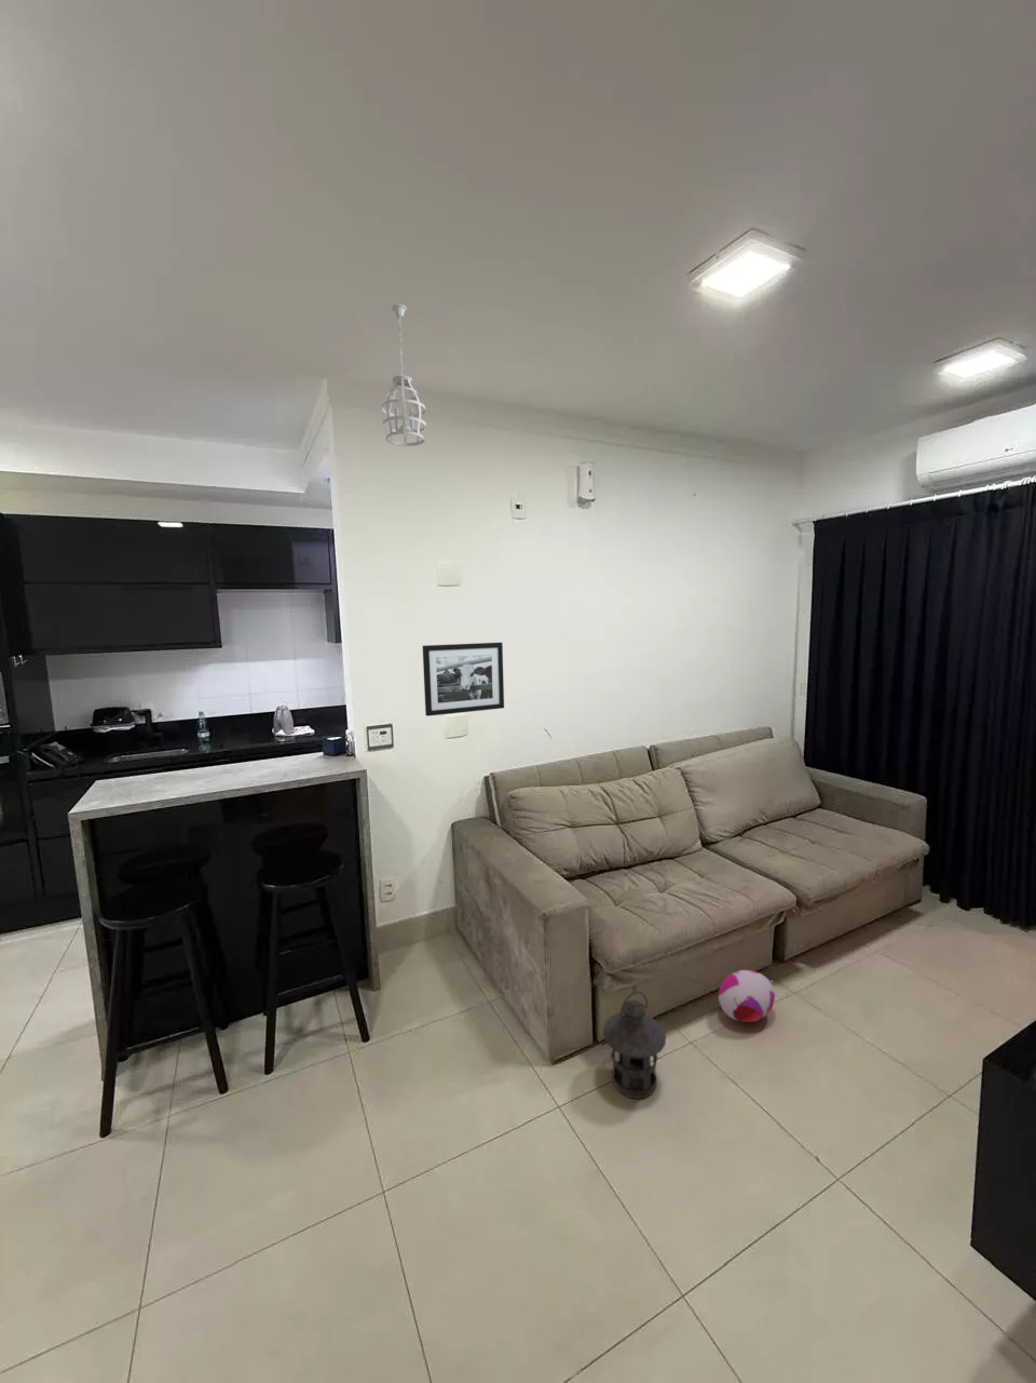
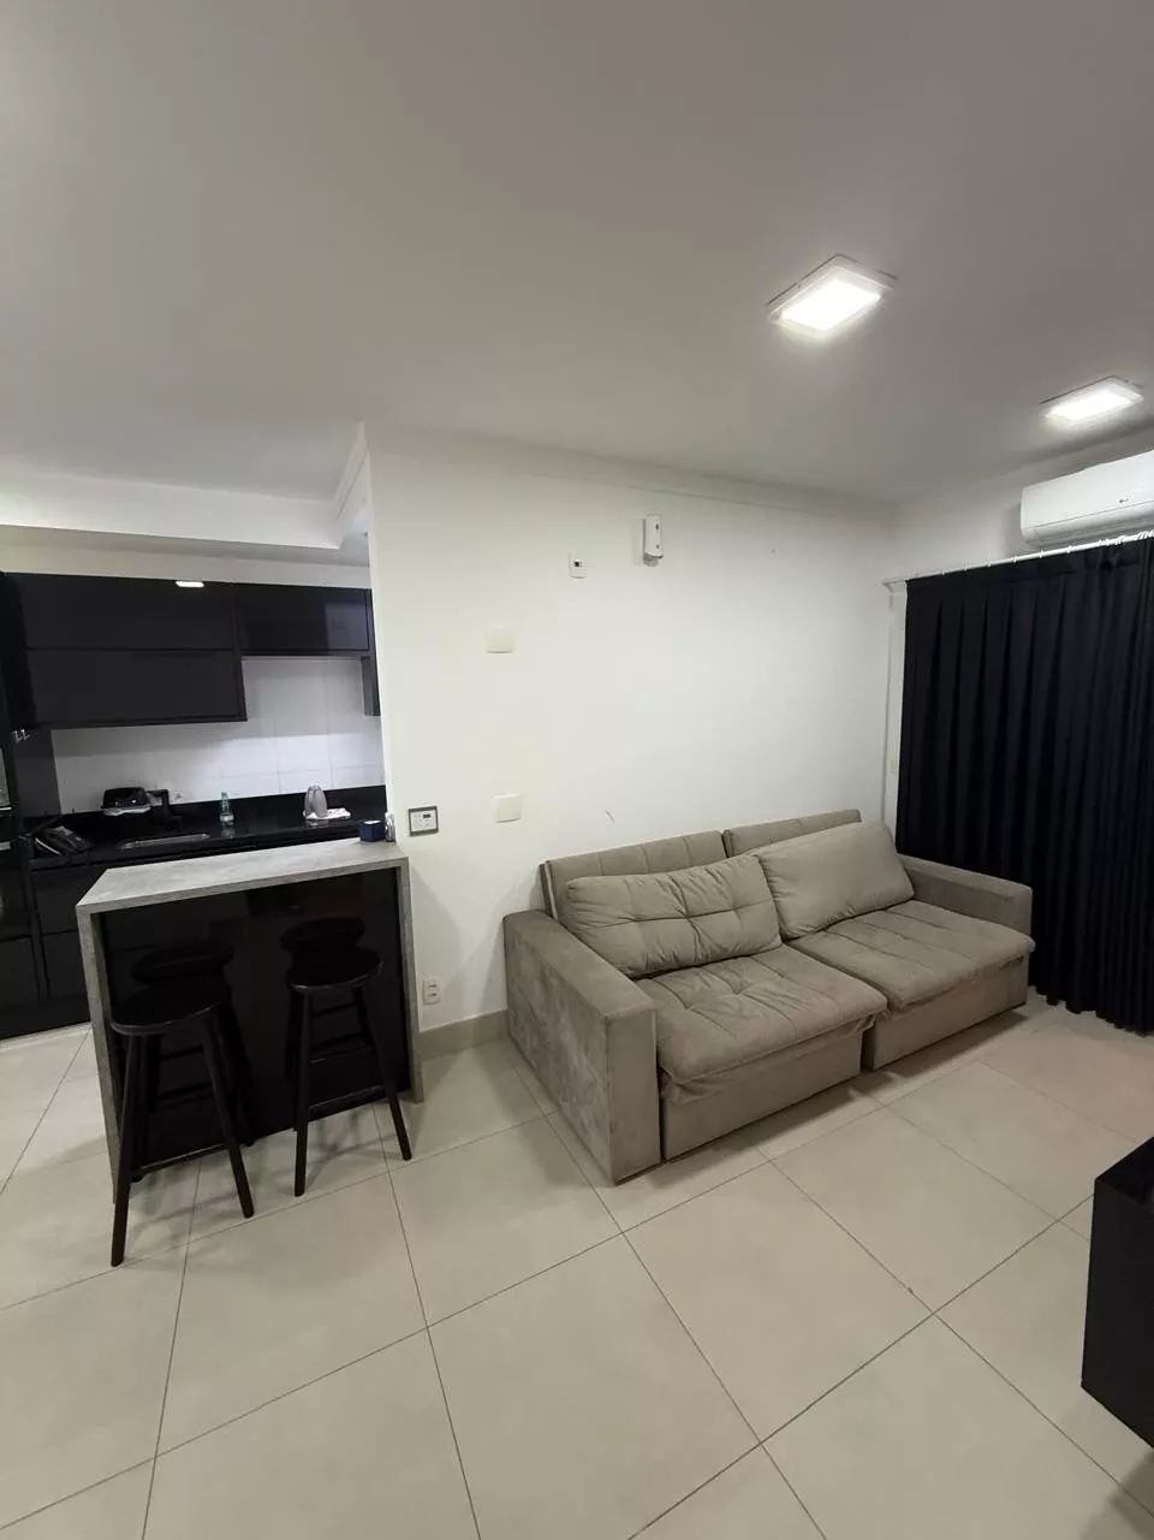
- pendant light [381,304,428,448]
- picture frame [422,641,505,718]
- lantern [602,984,667,1100]
- plush toy [717,969,776,1024]
